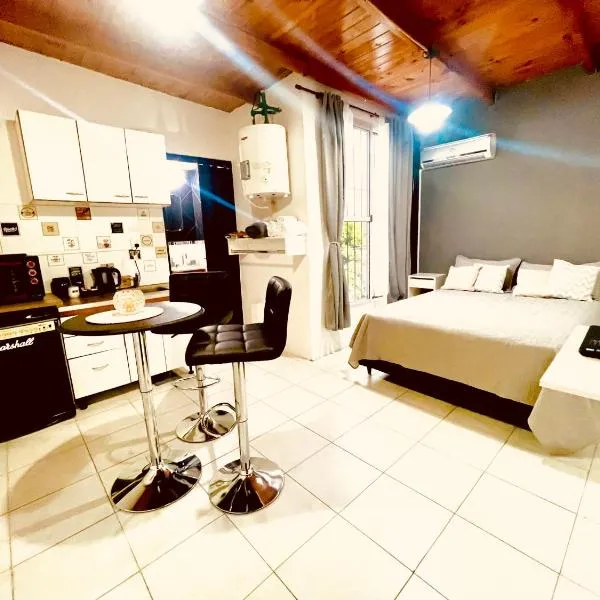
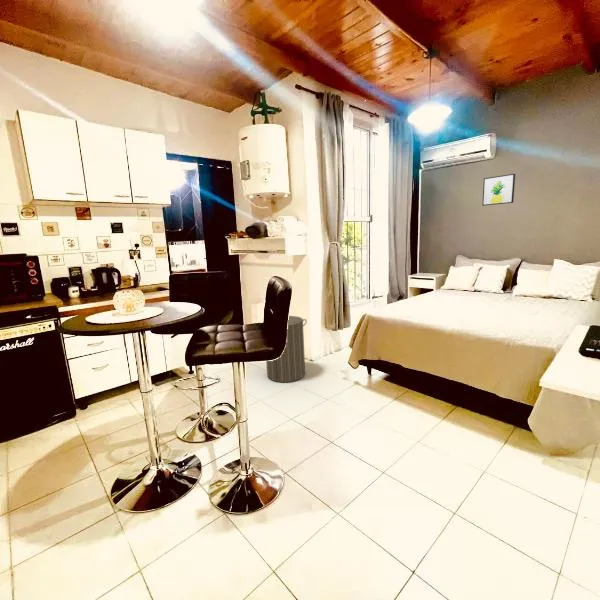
+ laundry hamper [265,315,308,383]
+ wall art [481,173,516,207]
